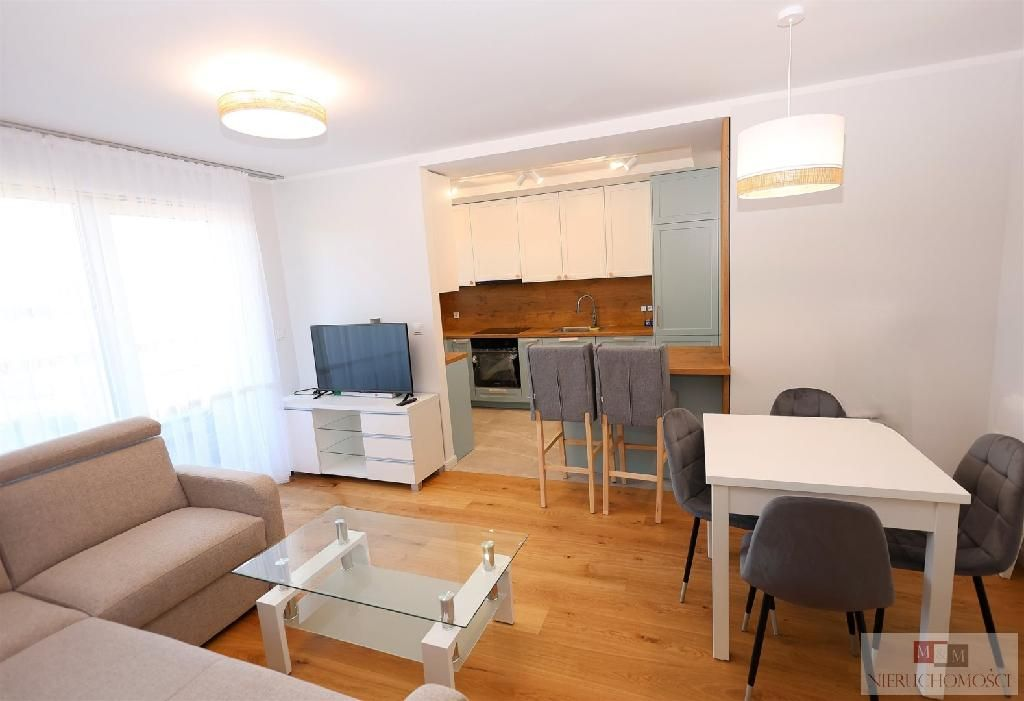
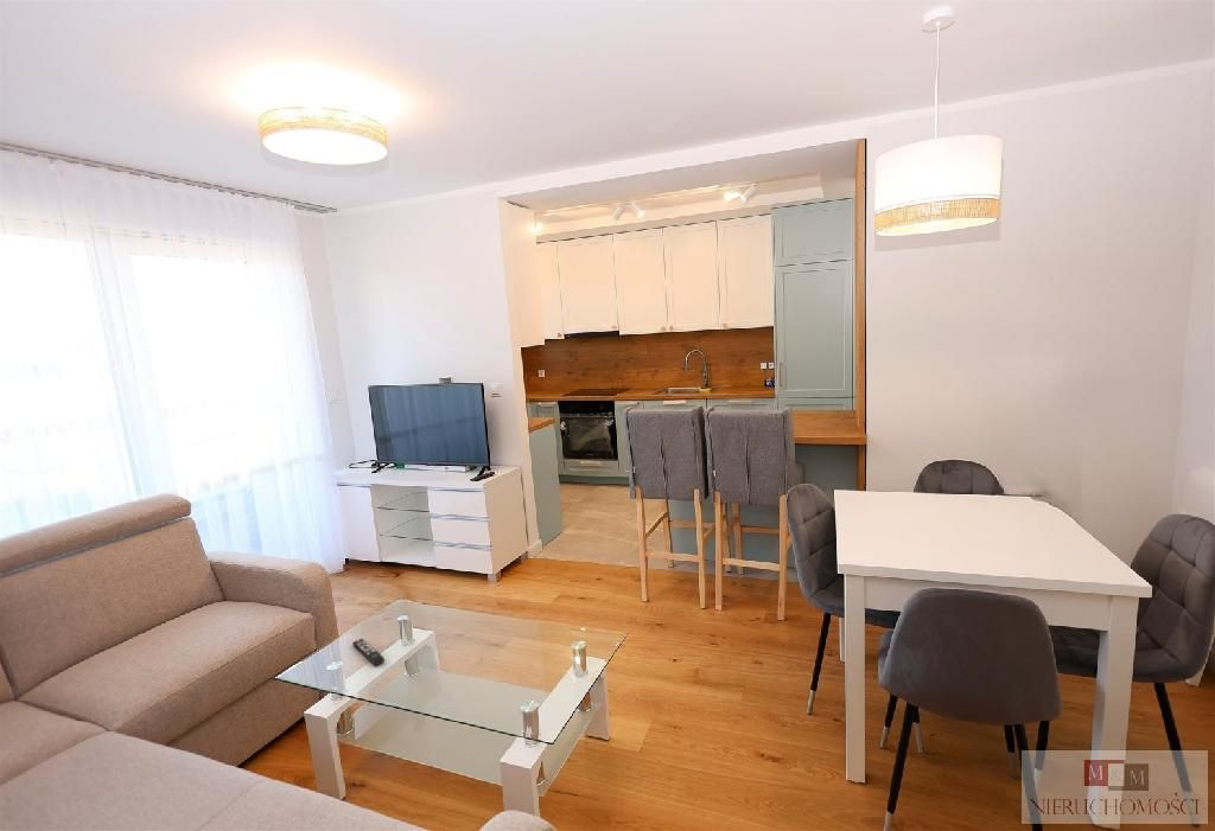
+ remote control [351,638,386,667]
